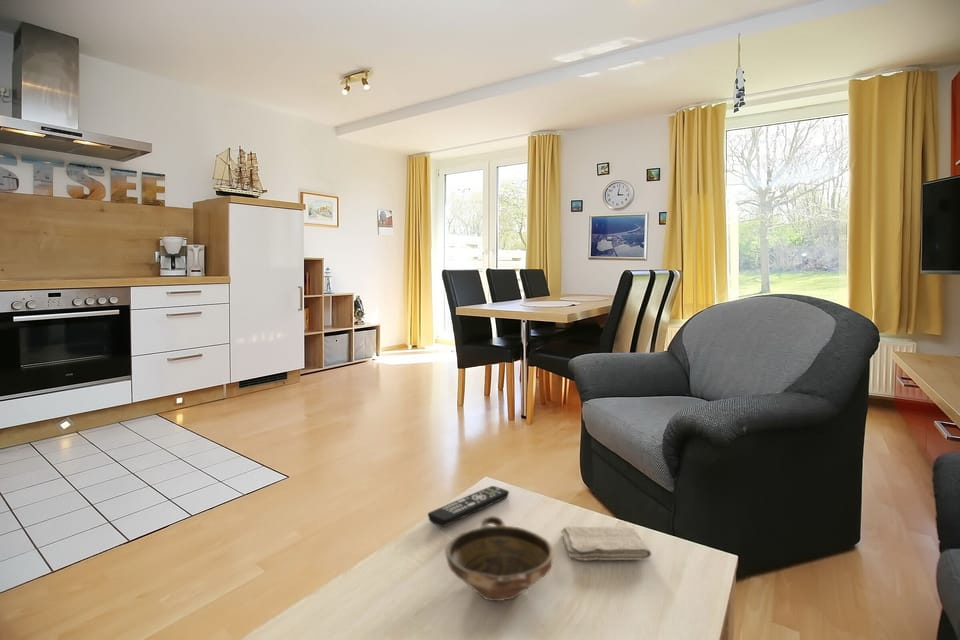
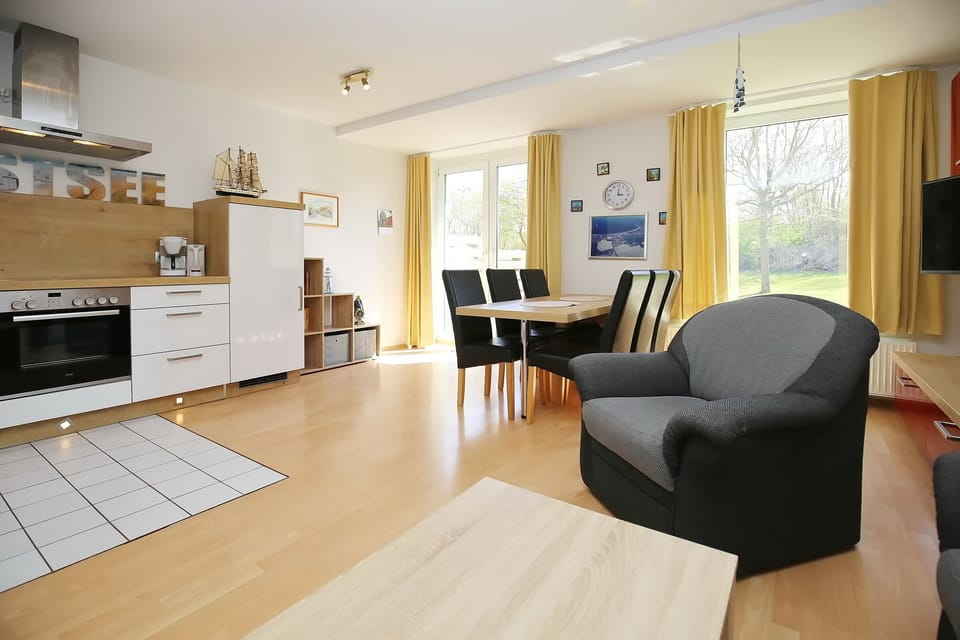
- washcloth [560,526,652,561]
- bowl [444,515,555,602]
- remote control [427,485,510,527]
